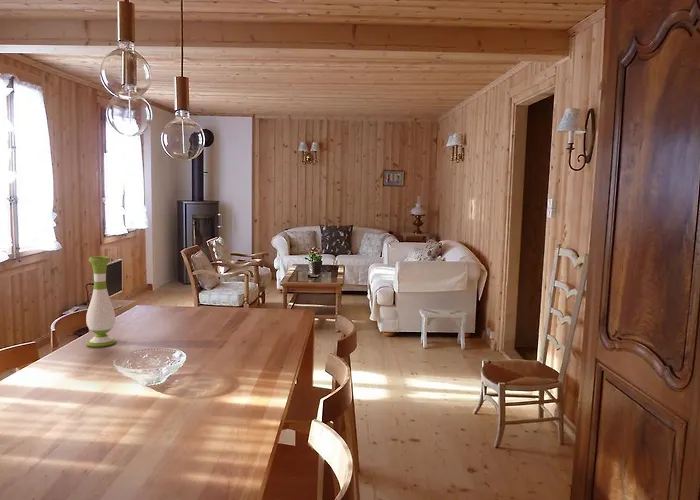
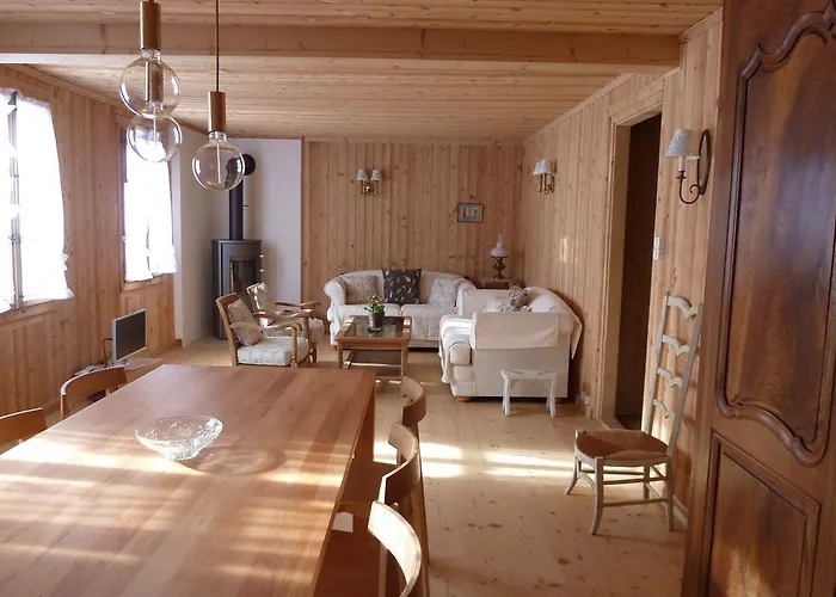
- vase [85,255,117,348]
